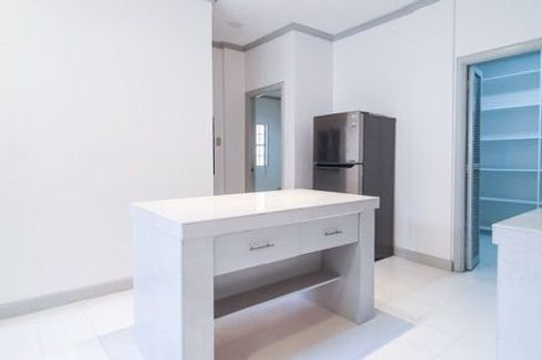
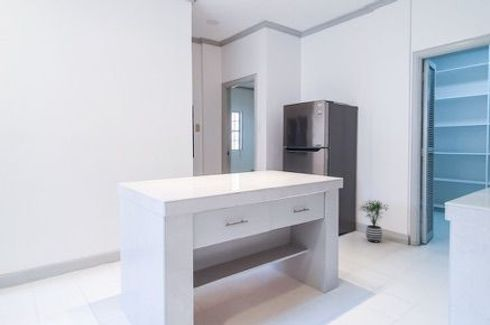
+ potted plant [357,199,390,243]
